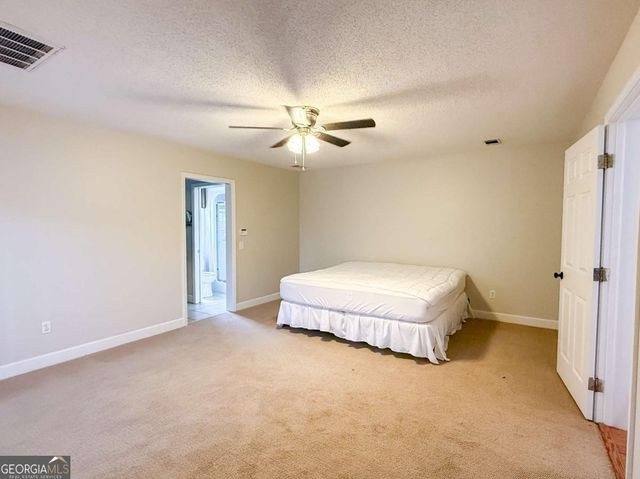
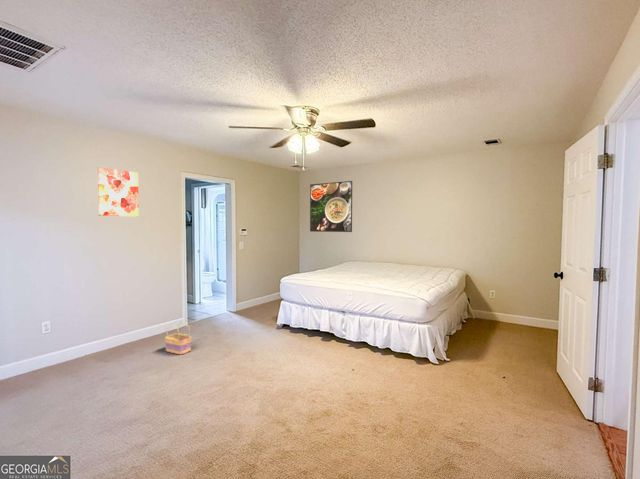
+ wall art [97,166,140,218]
+ basket [164,321,193,356]
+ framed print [309,180,353,233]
